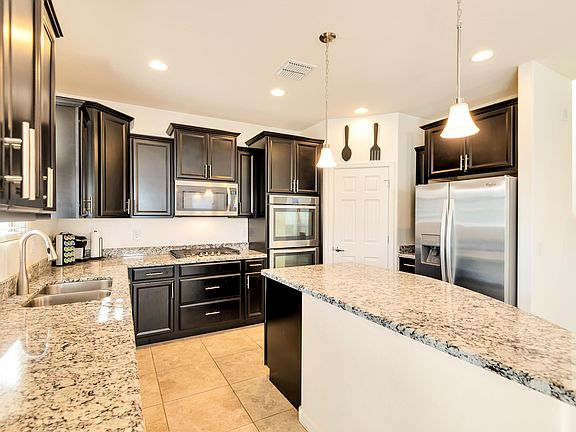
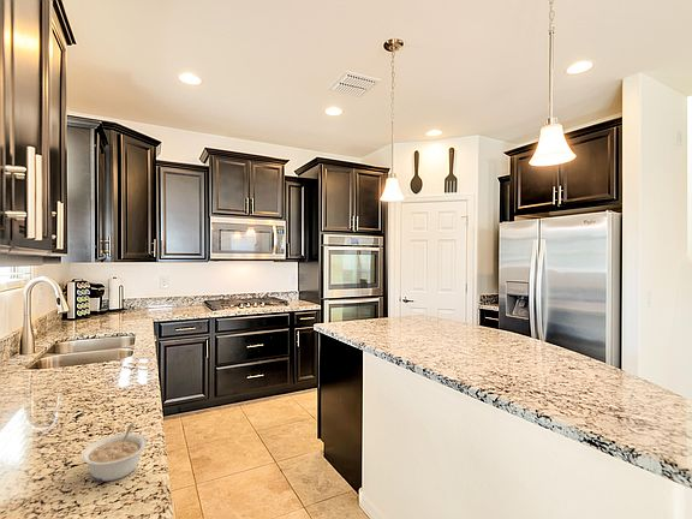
+ legume [79,423,148,482]
